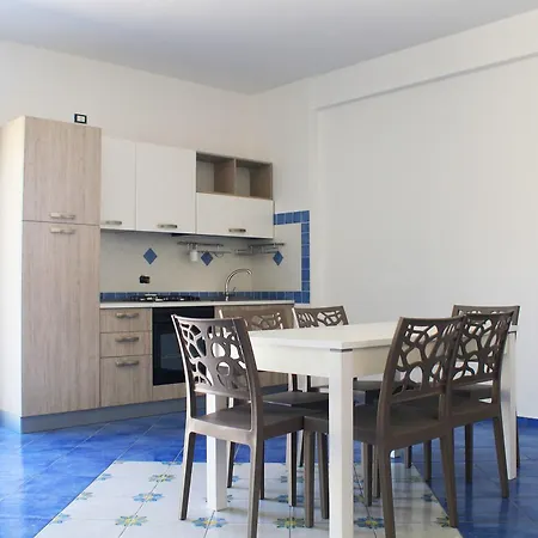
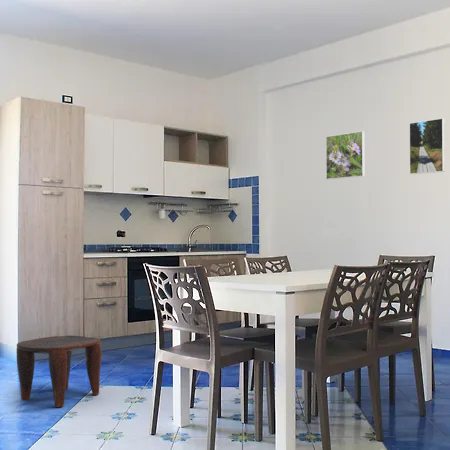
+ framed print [408,117,446,175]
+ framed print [325,130,366,180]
+ stool [15,335,103,408]
